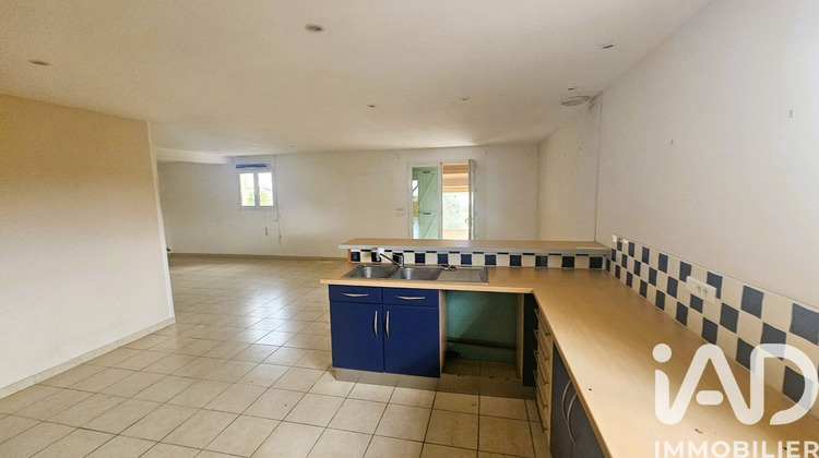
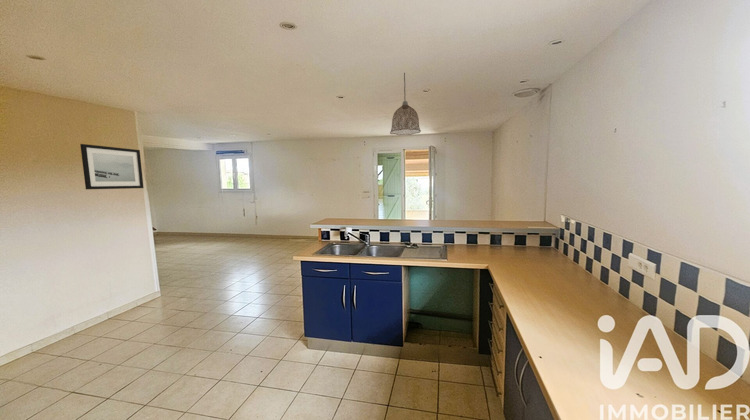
+ pendant lamp [389,72,422,136]
+ wall art [79,143,145,190]
